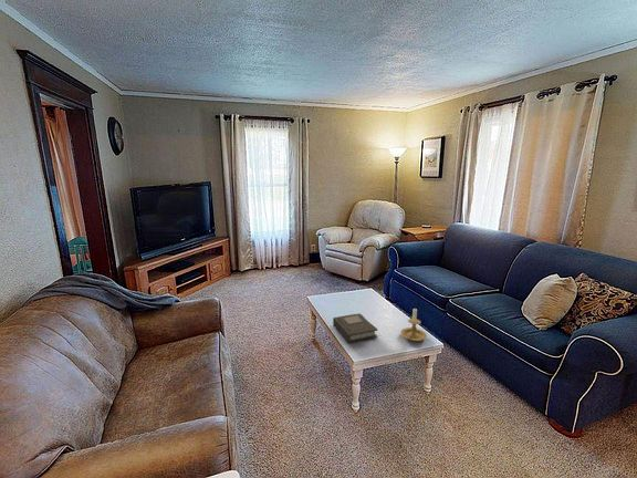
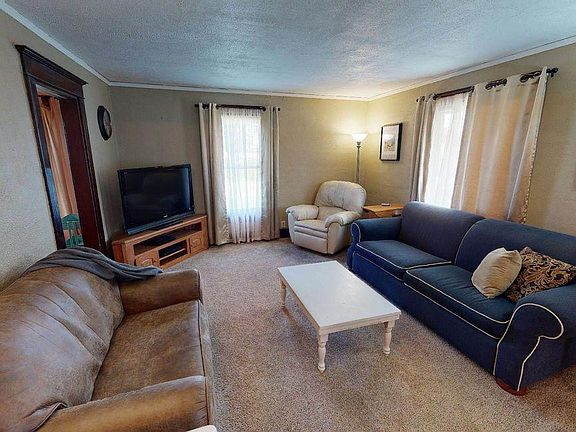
- candle holder [399,308,428,343]
- book [332,312,379,344]
